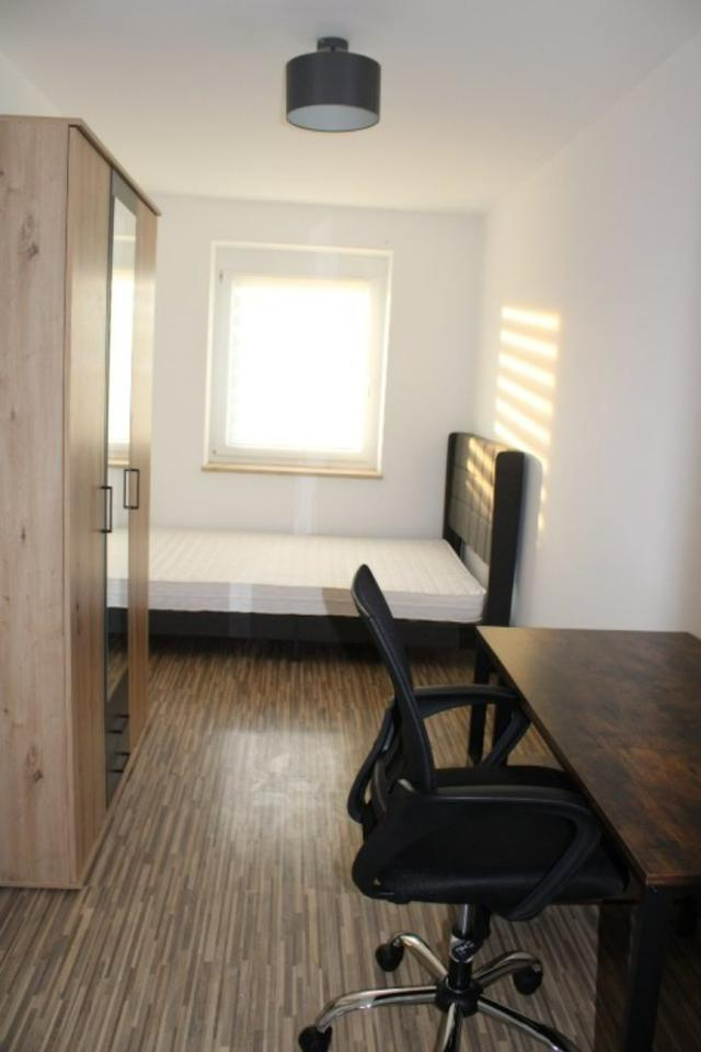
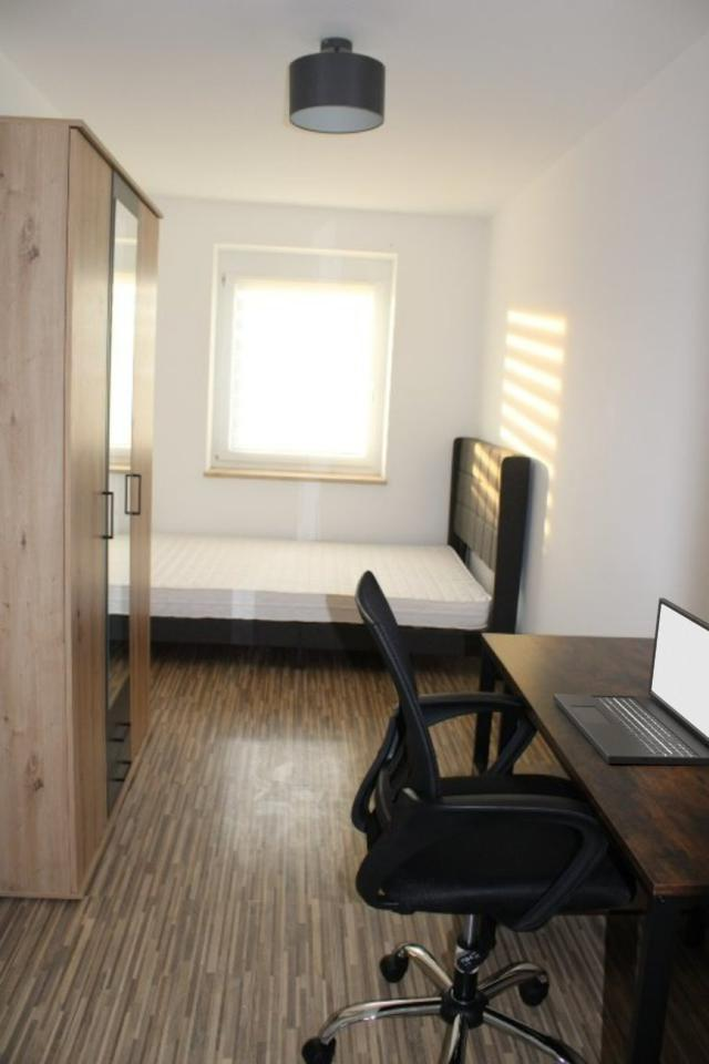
+ laptop [553,596,709,766]
